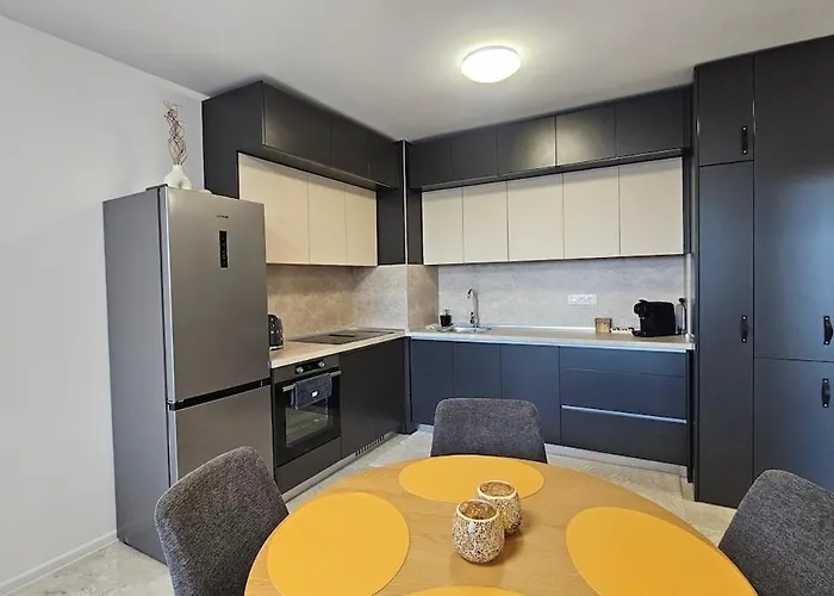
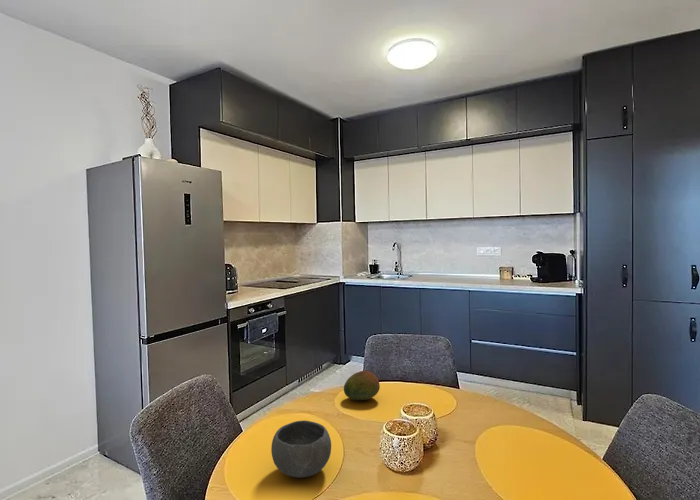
+ fruit [343,370,381,401]
+ bowl [270,419,332,479]
